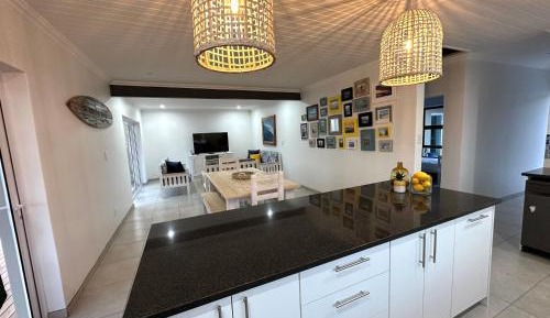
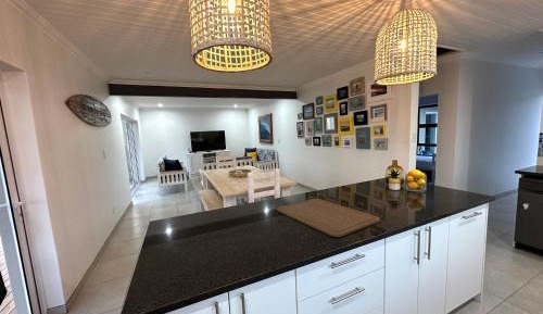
+ chopping board [276,198,381,238]
